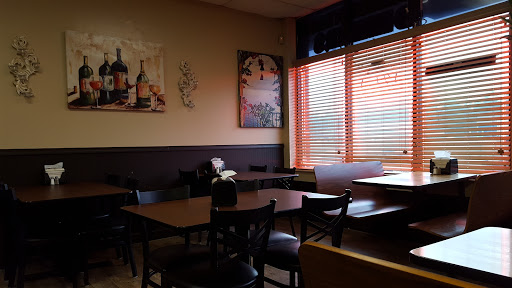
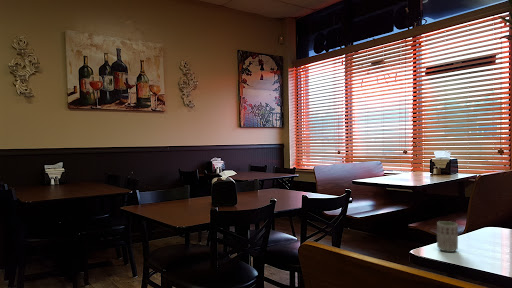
+ cup [436,220,459,253]
